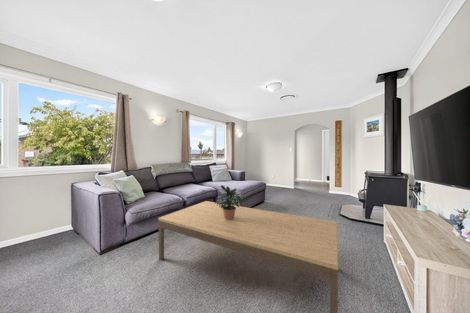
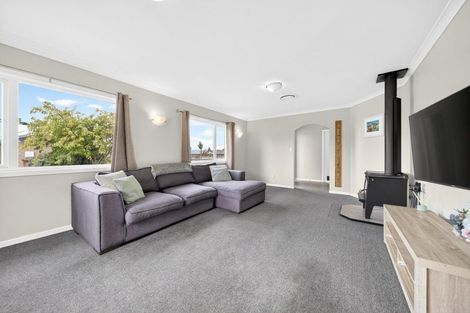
- coffee table [157,200,339,313]
- potted plant [214,184,248,220]
